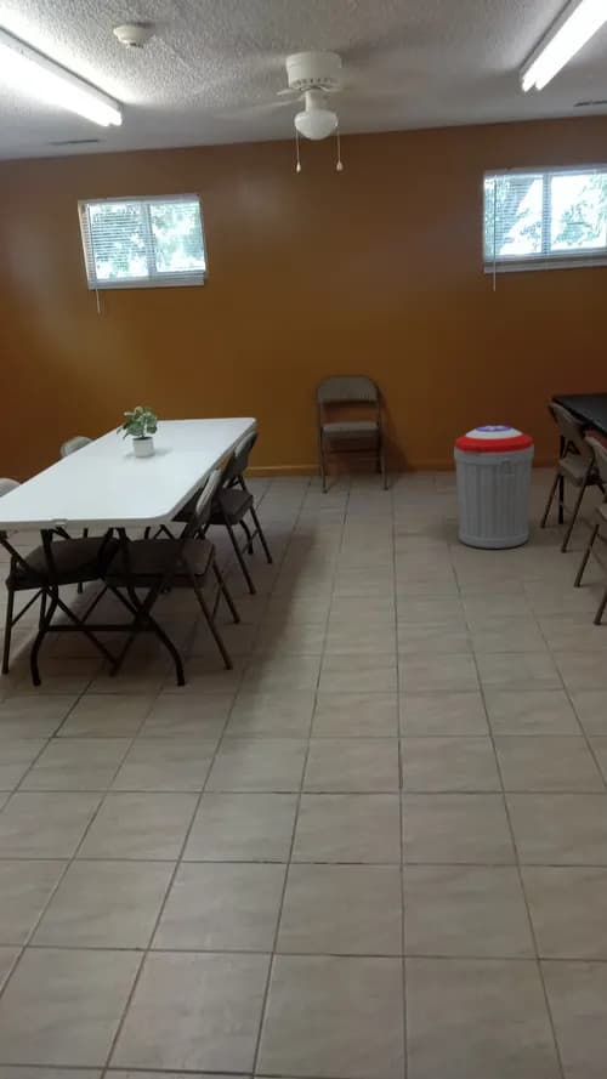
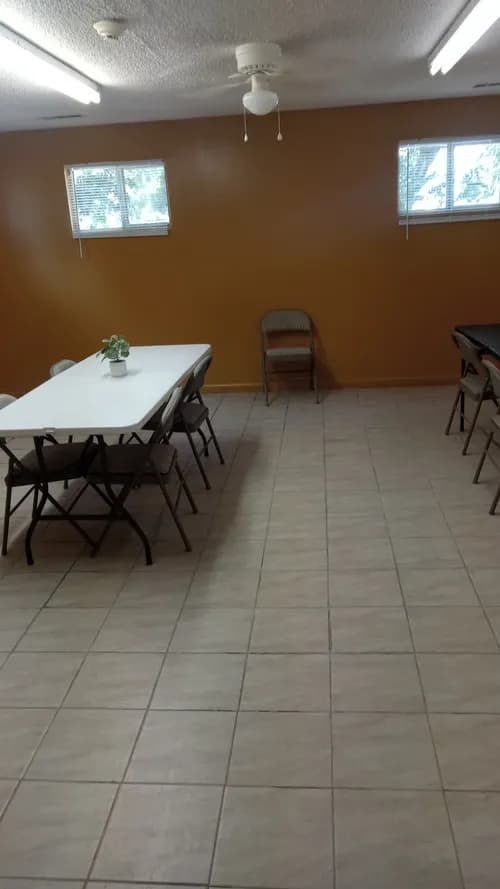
- trash can [453,425,535,550]
